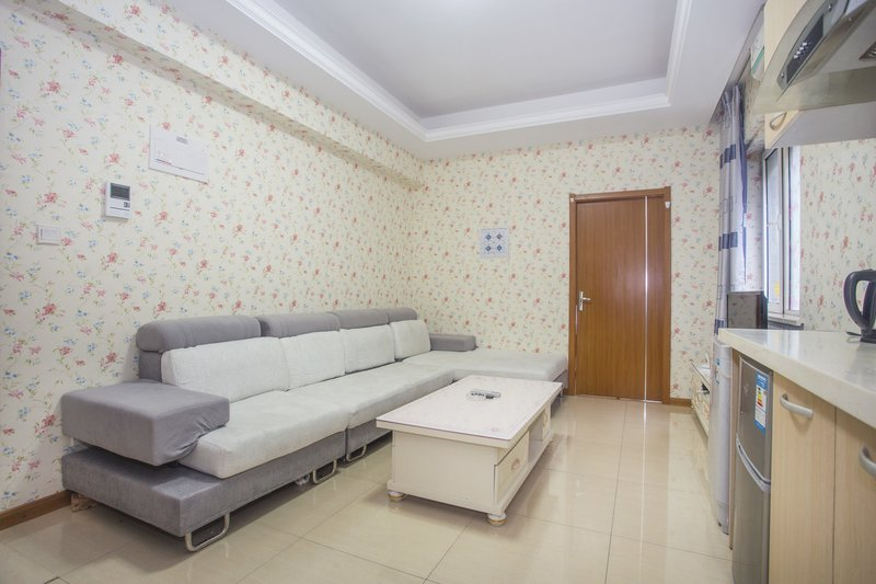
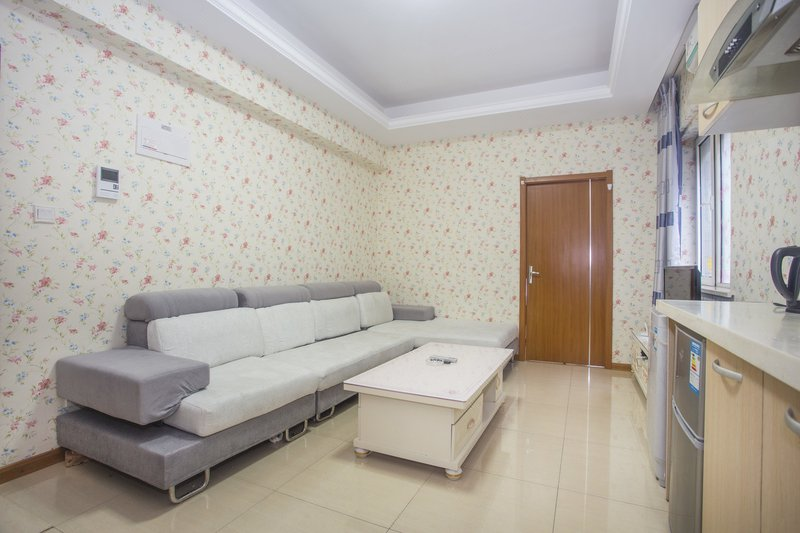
- wall art [479,225,510,260]
